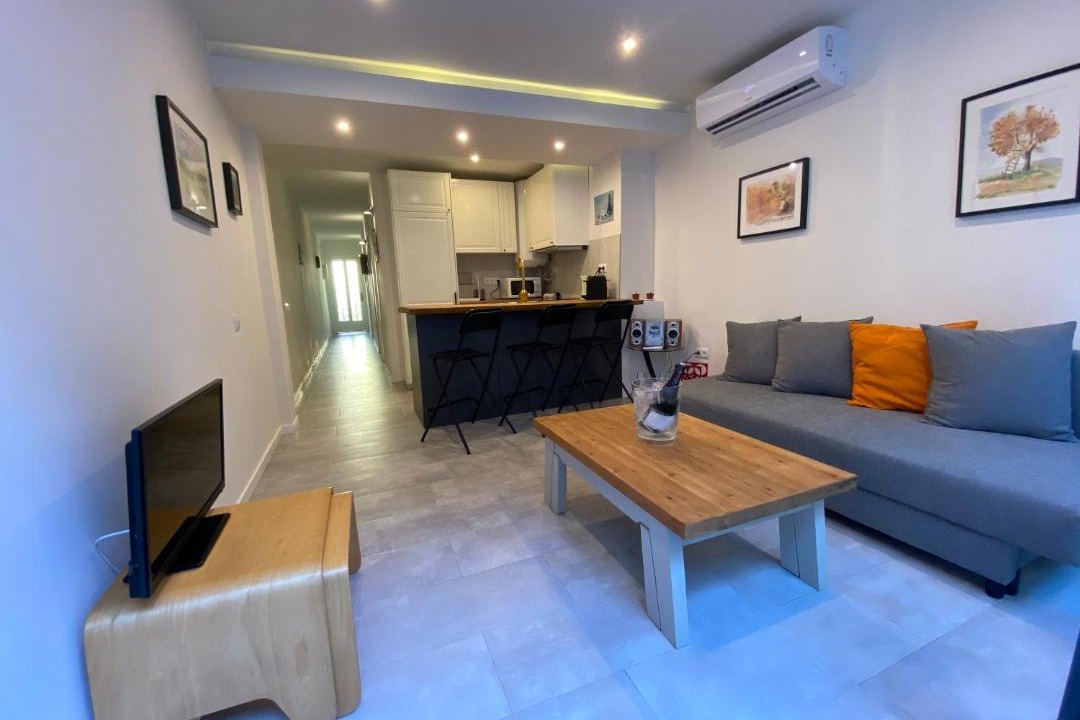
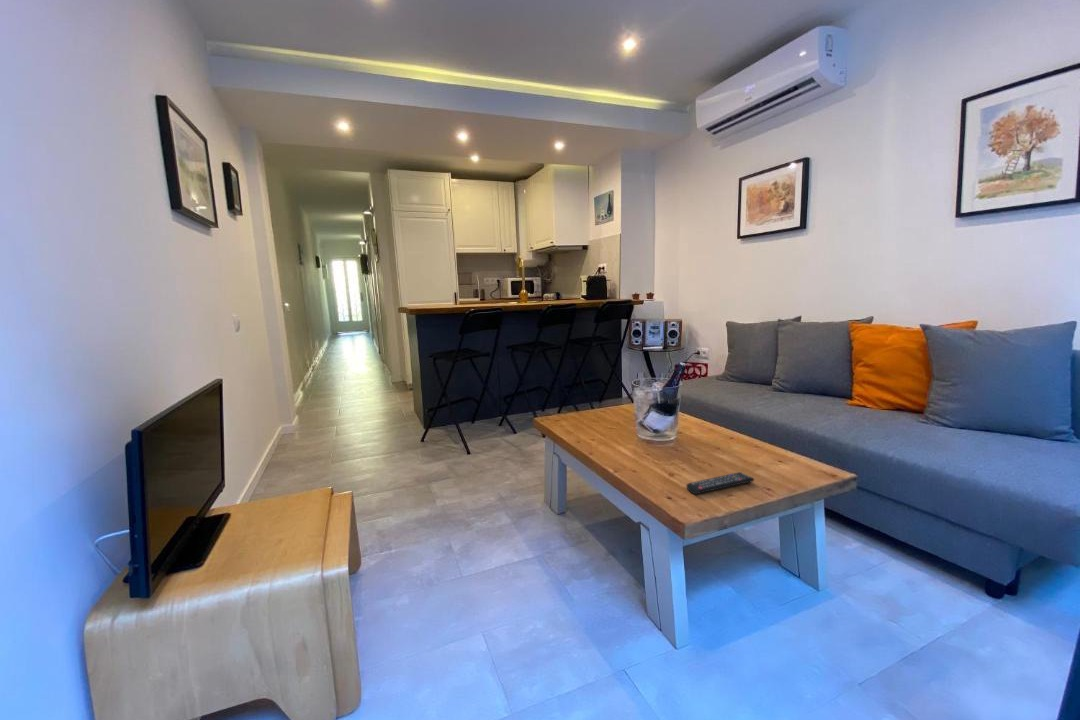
+ remote control [685,471,755,496]
